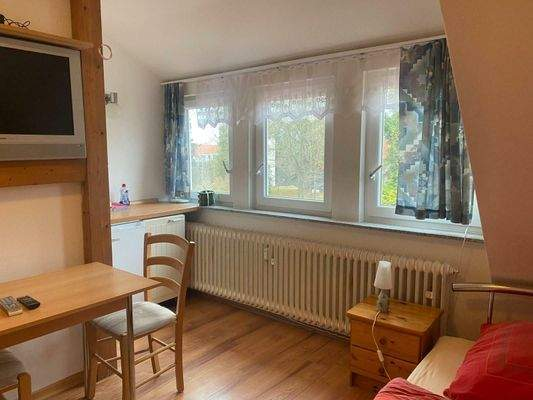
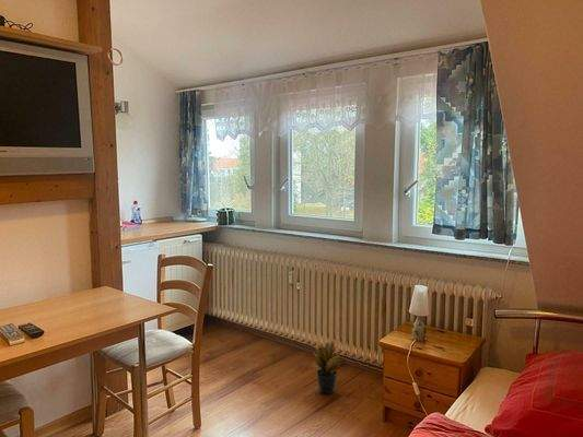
+ potted plant [311,339,340,395]
